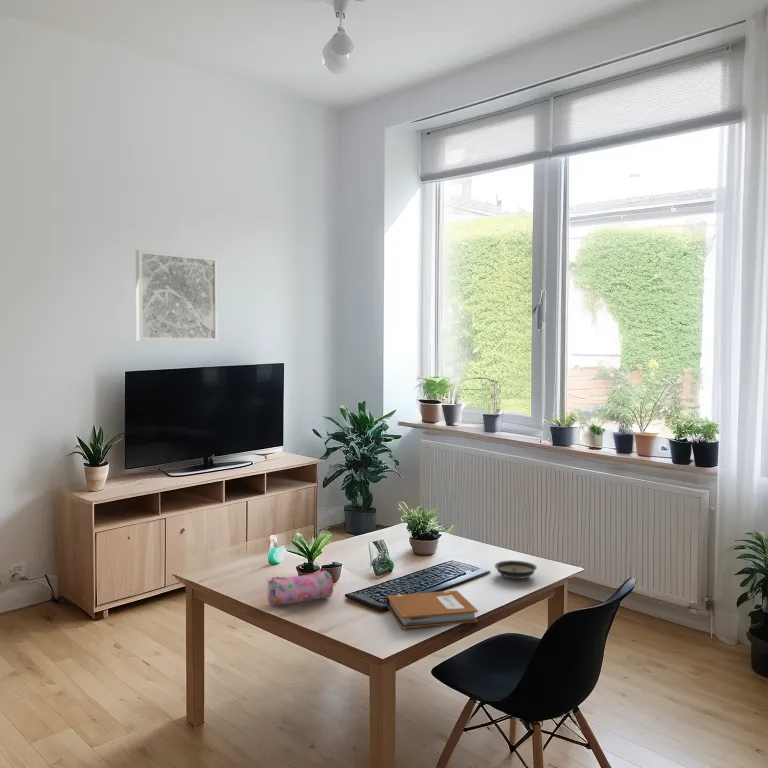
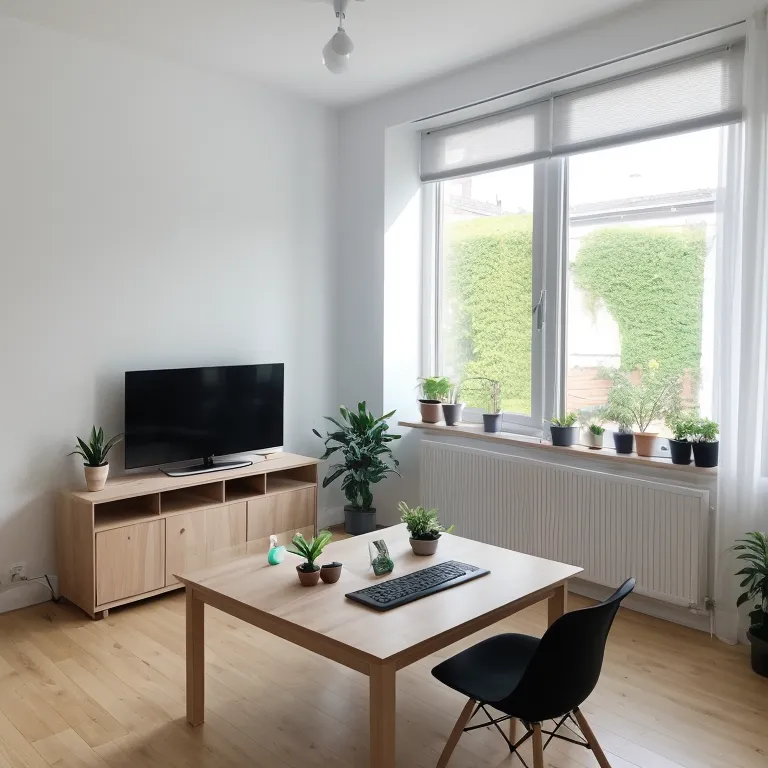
- saucer [494,559,538,580]
- pencil case [265,569,334,607]
- wall art [135,249,219,343]
- notebook [385,589,479,629]
